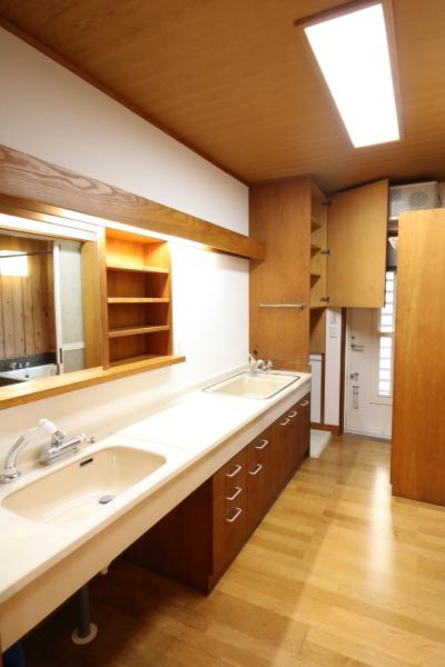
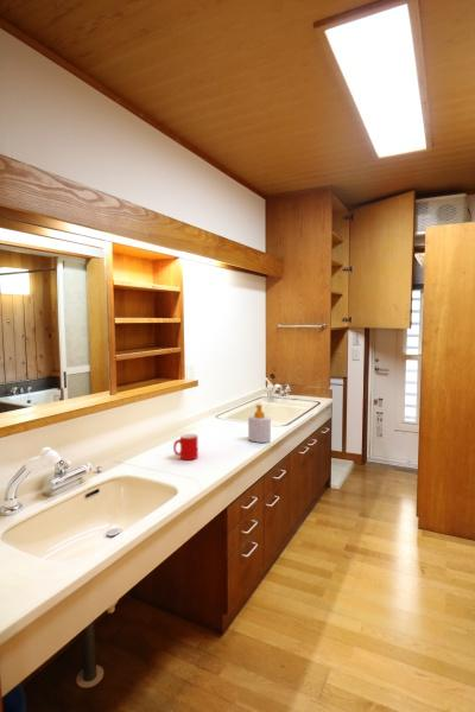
+ cup [172,433,200,462]
+ soap bottle [247,403,272,444]
